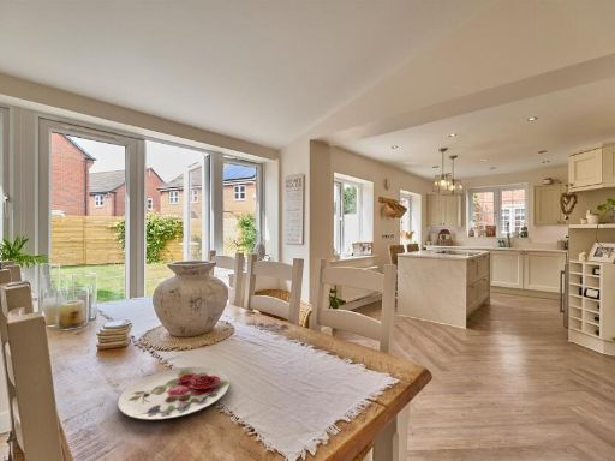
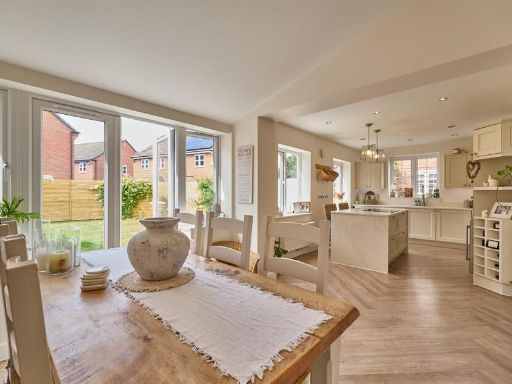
- plate [117,366,231,420]
